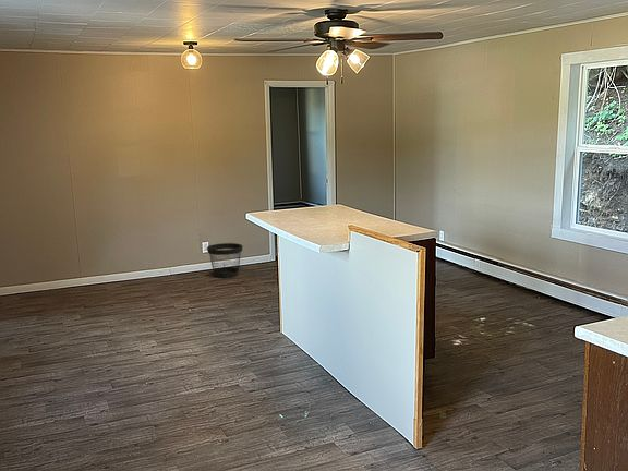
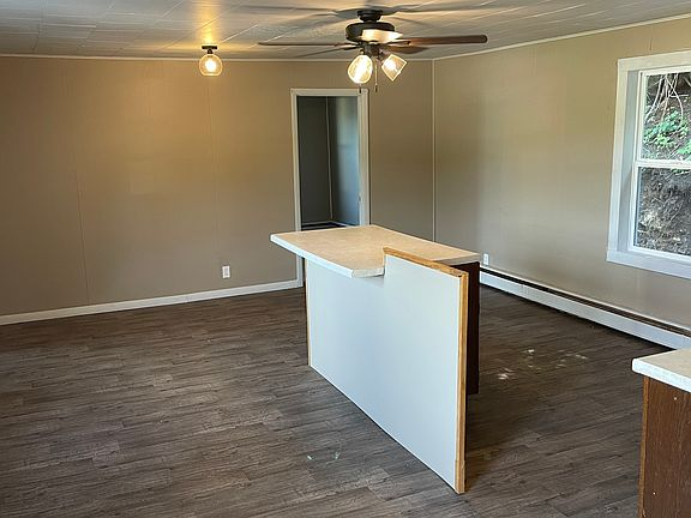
- wastebasket [206,242,244,278]
